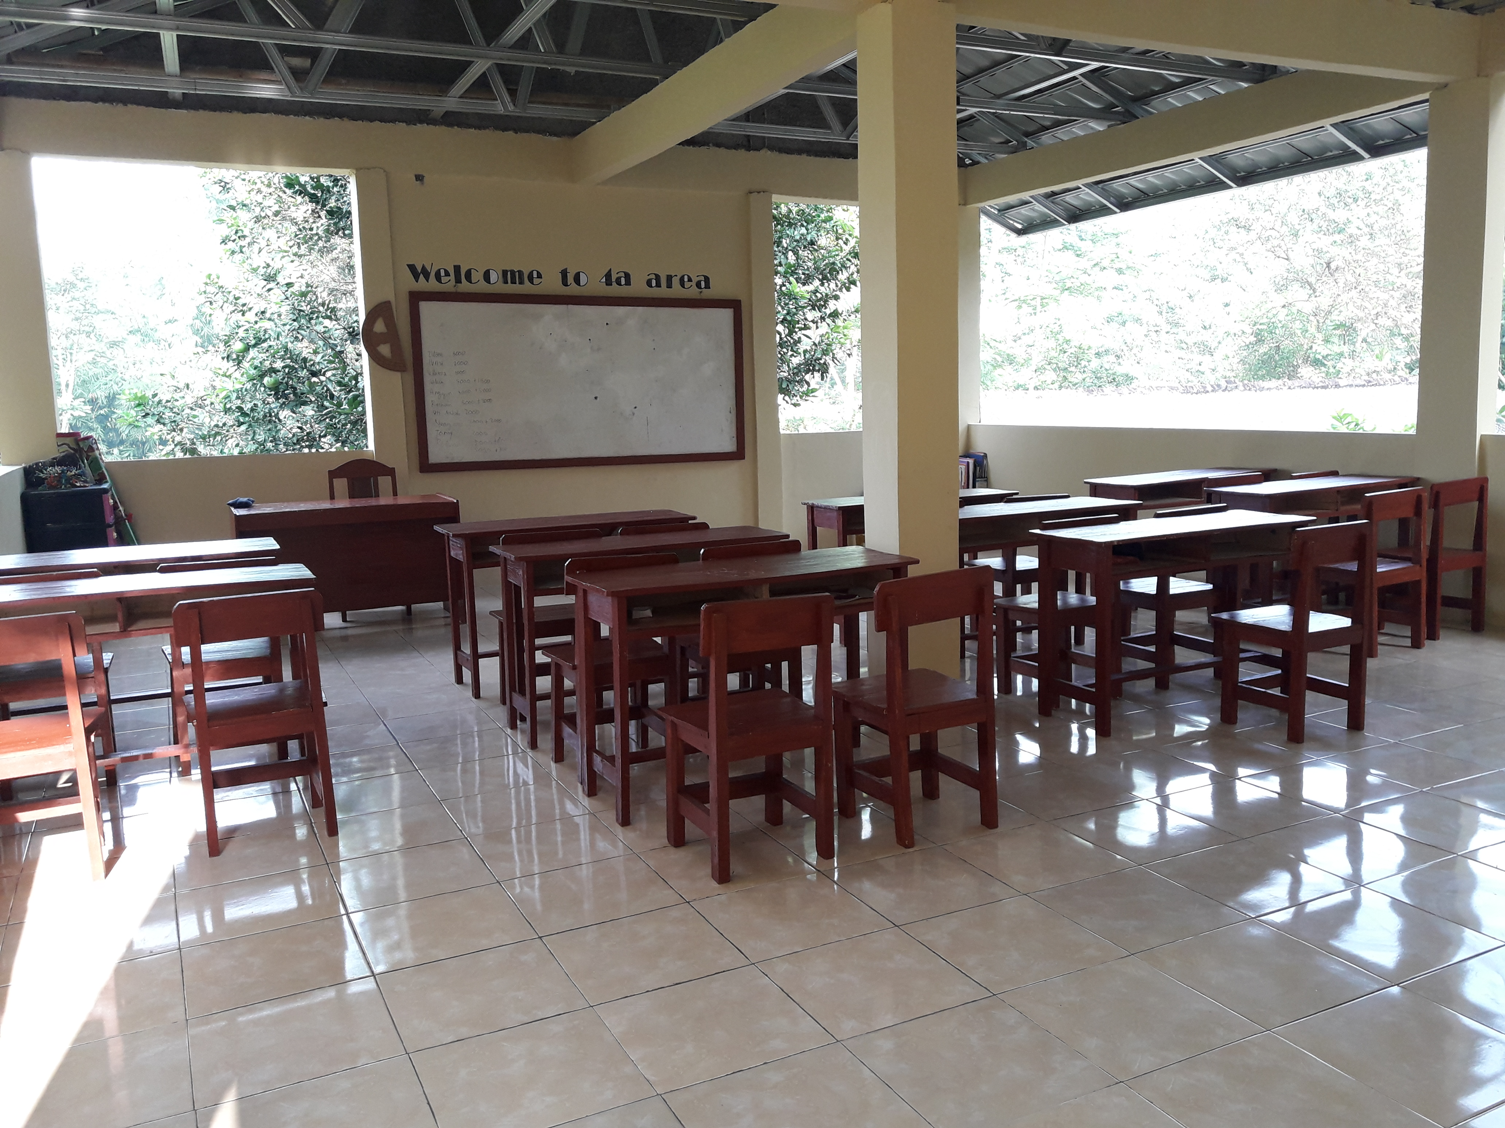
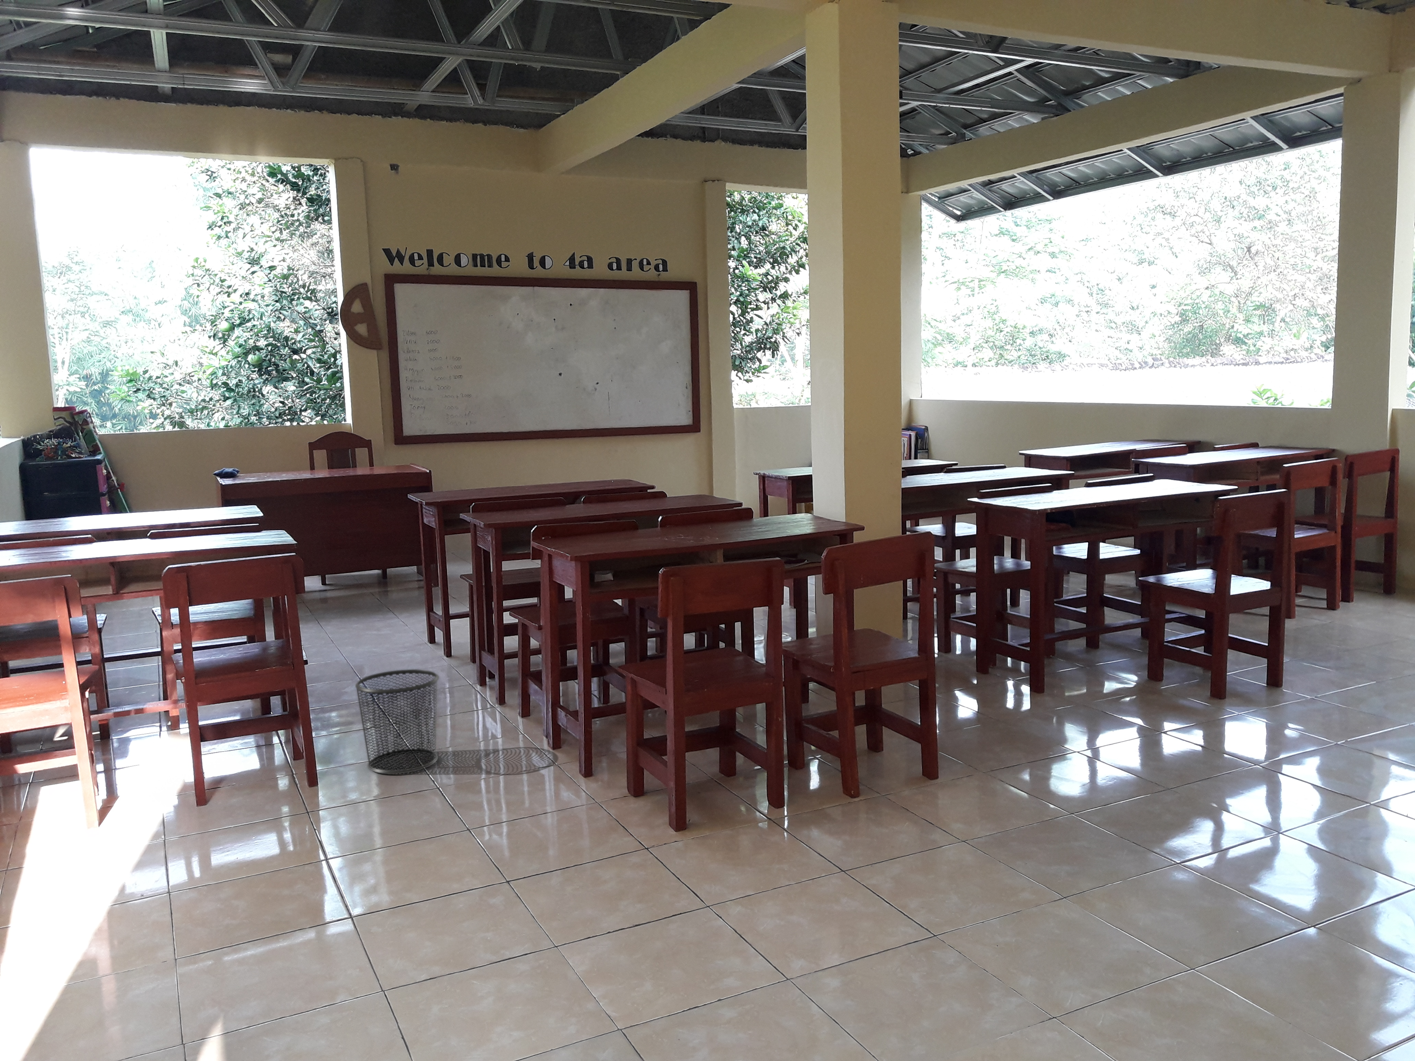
+ waste bin [354,669,439,775]
